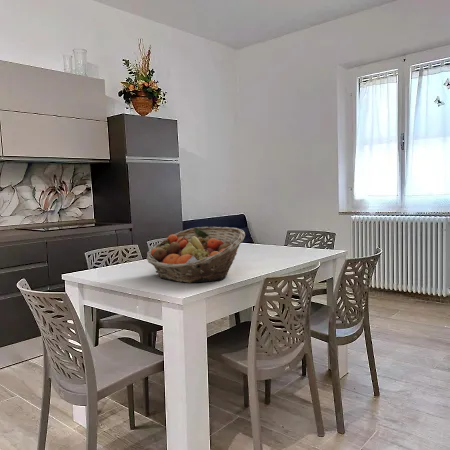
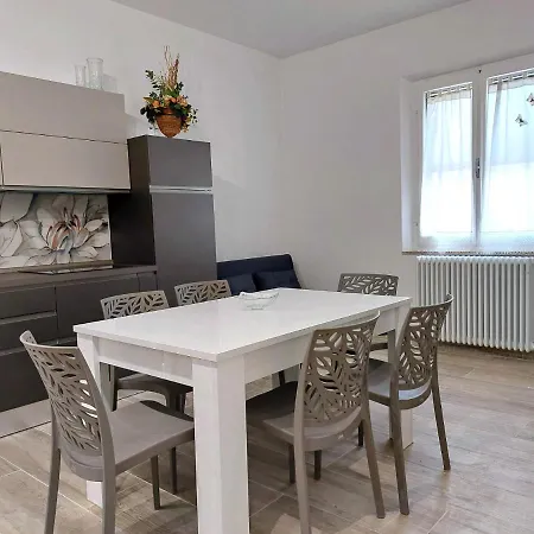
- fruit basket [146,226,246,284]
